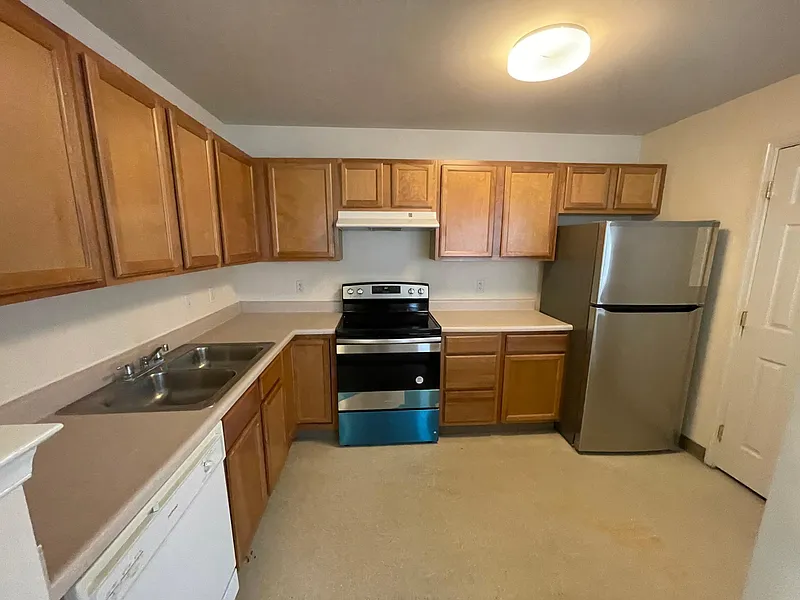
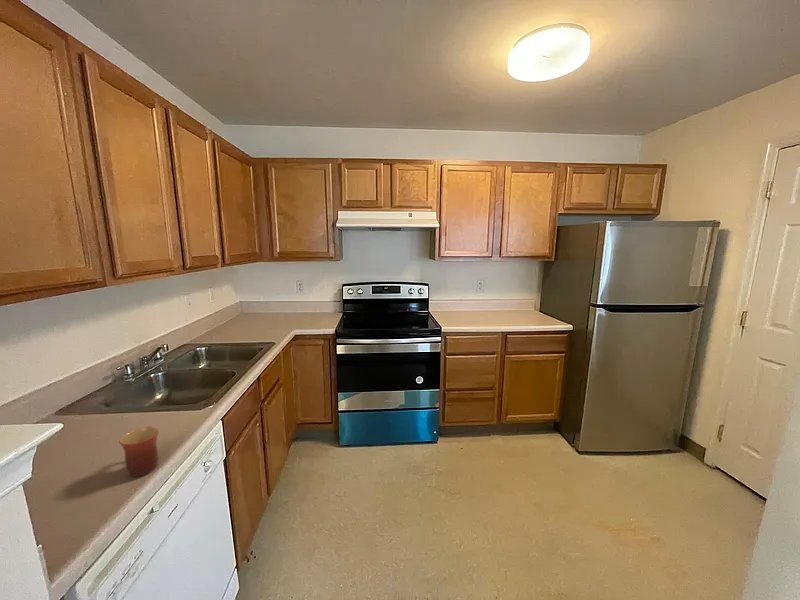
+ mug [118,425,160,477]
